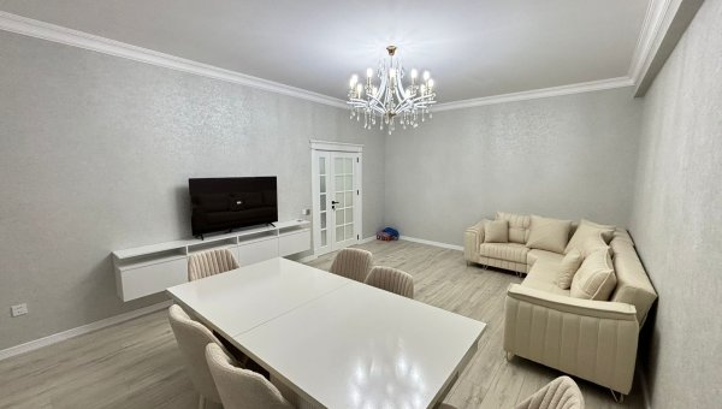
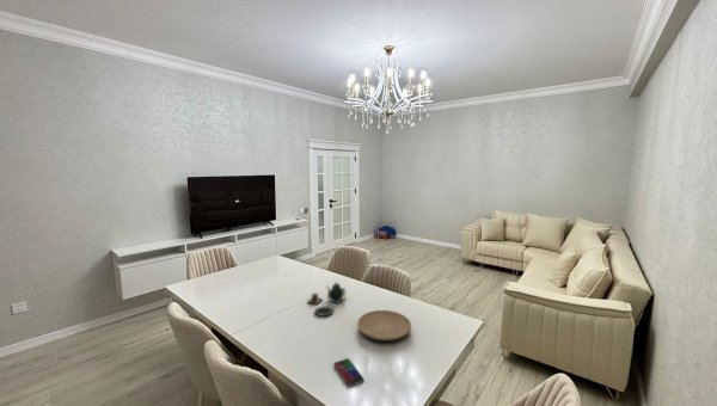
+ plate [356,309,412,342]
+ teapot [306,281,348,318]
+ smartphone [332,357,366,388]
